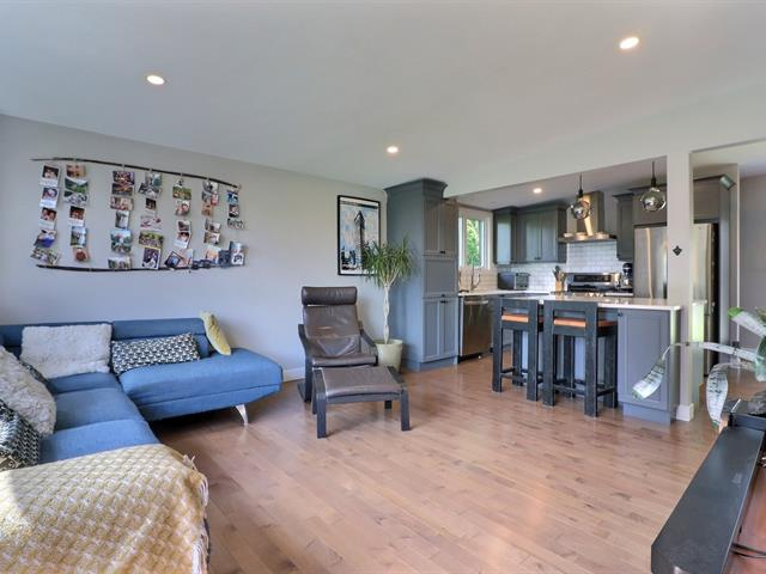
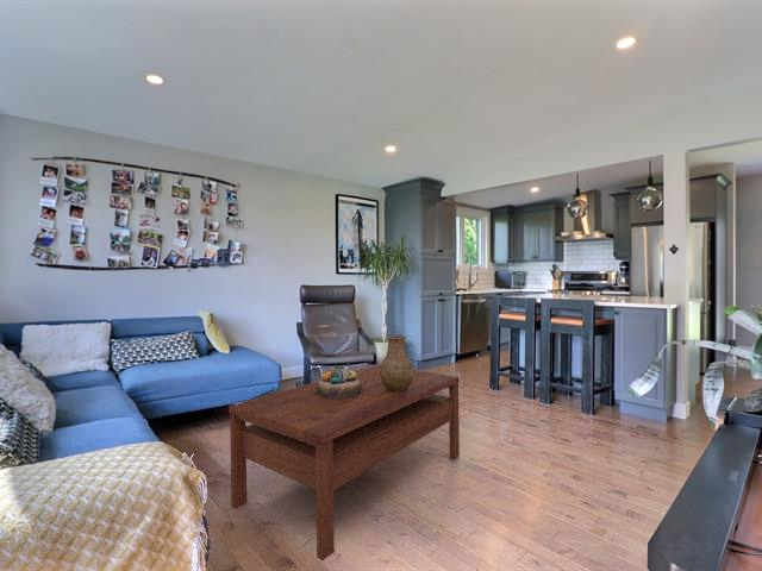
+ coffee table [227,364,461,561]
+ decorative bowl [317,364,362,399]
+ vase [380,334,414,391]
